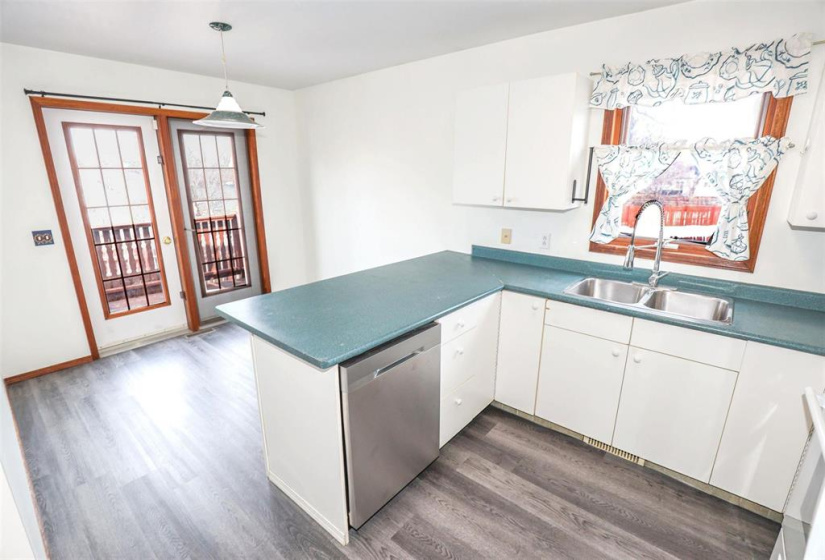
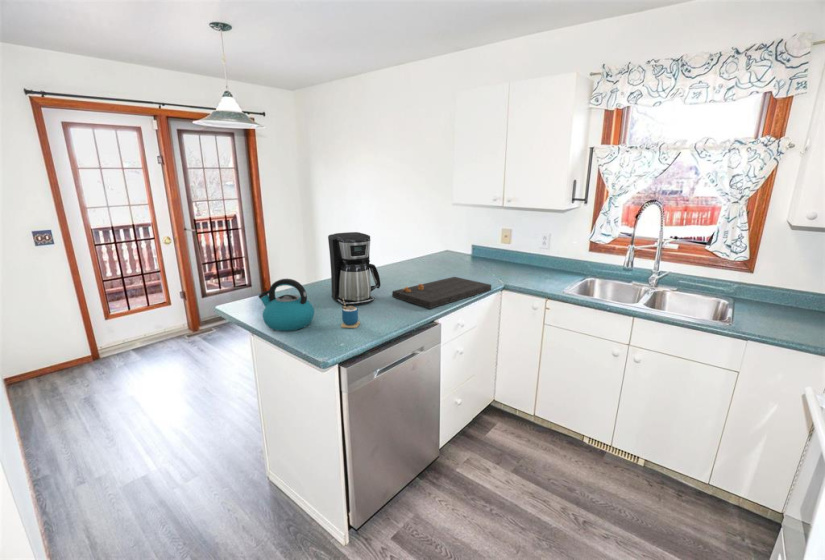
+ cup [340,299,361,329]
+ coffee maker [327,231,382,306]
+ kettle [258,278,315,332]
+ cutting board [391,276,492,309]
